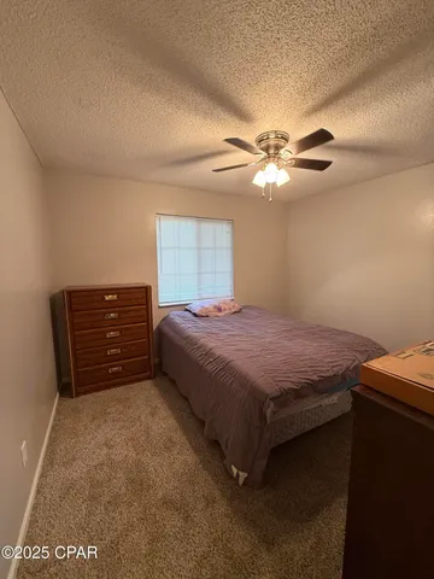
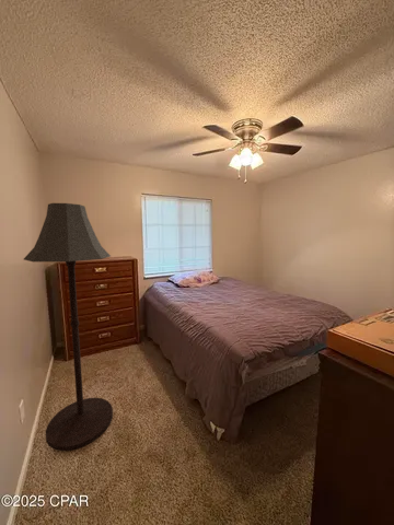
+ floor lamp [23,202,114,452]
